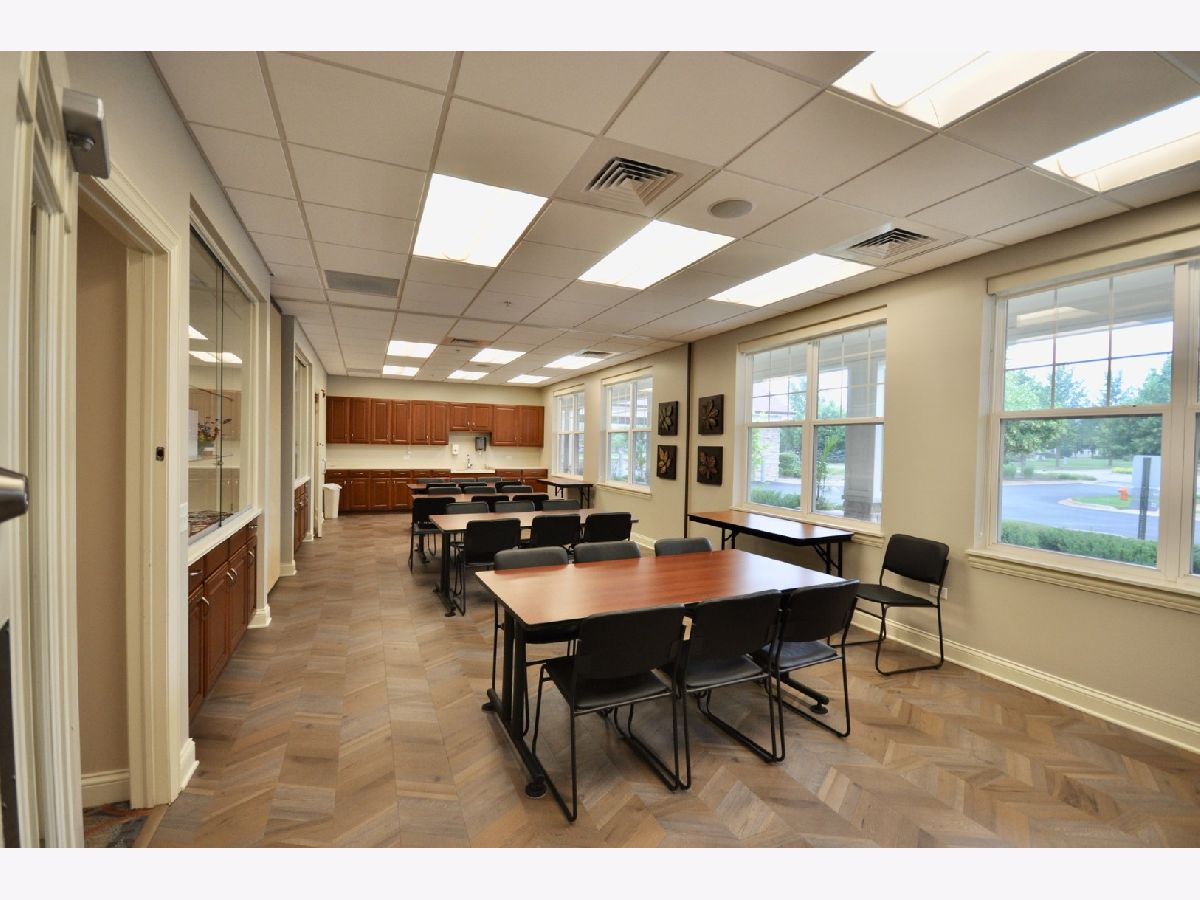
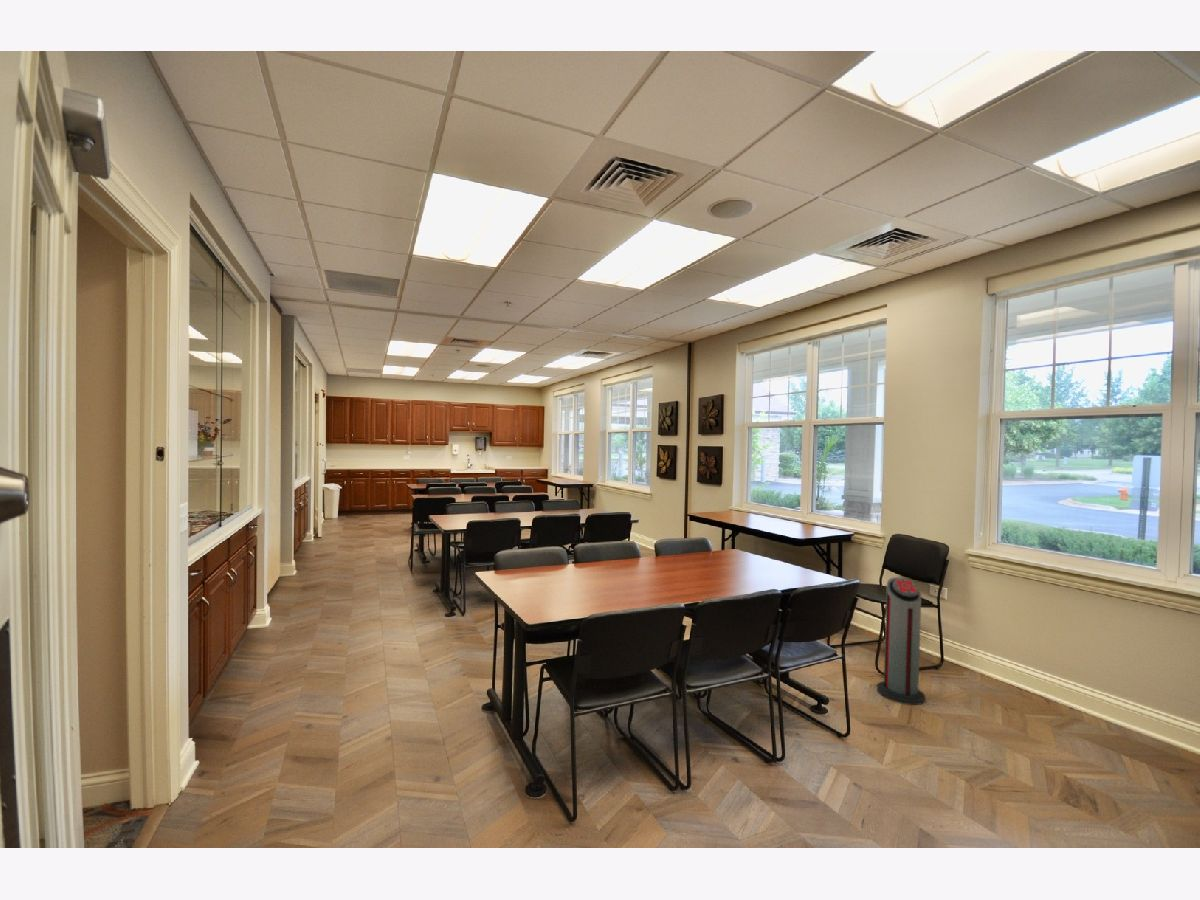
+ air purifier [876,576,926,706]
